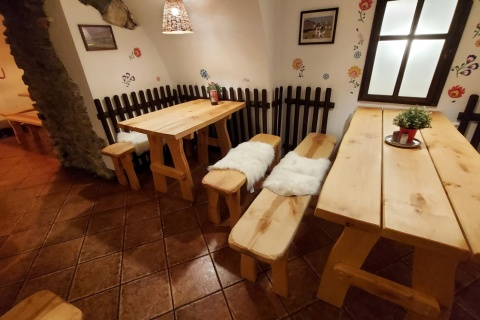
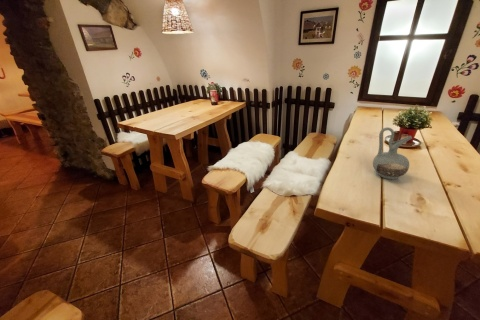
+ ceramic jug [372,126,413,180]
